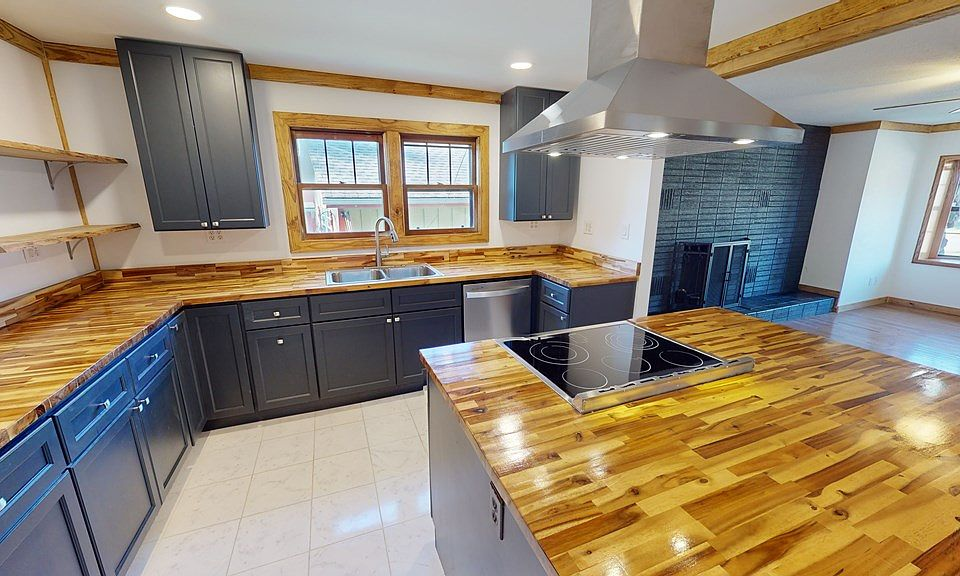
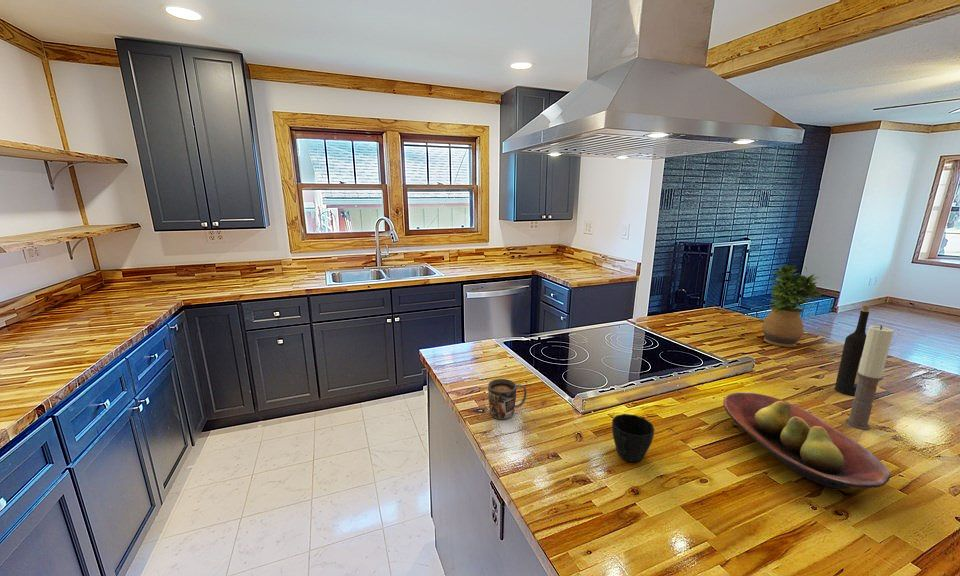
+ mug [487,378,528,420]
+ wine bottle [834,304,871,397]
+ potted plant [760,264,823,348]
+ candle [845,324,894,431]
+ fruit bowl [722,392,891,489]
+ cup [611,413,655,463]
